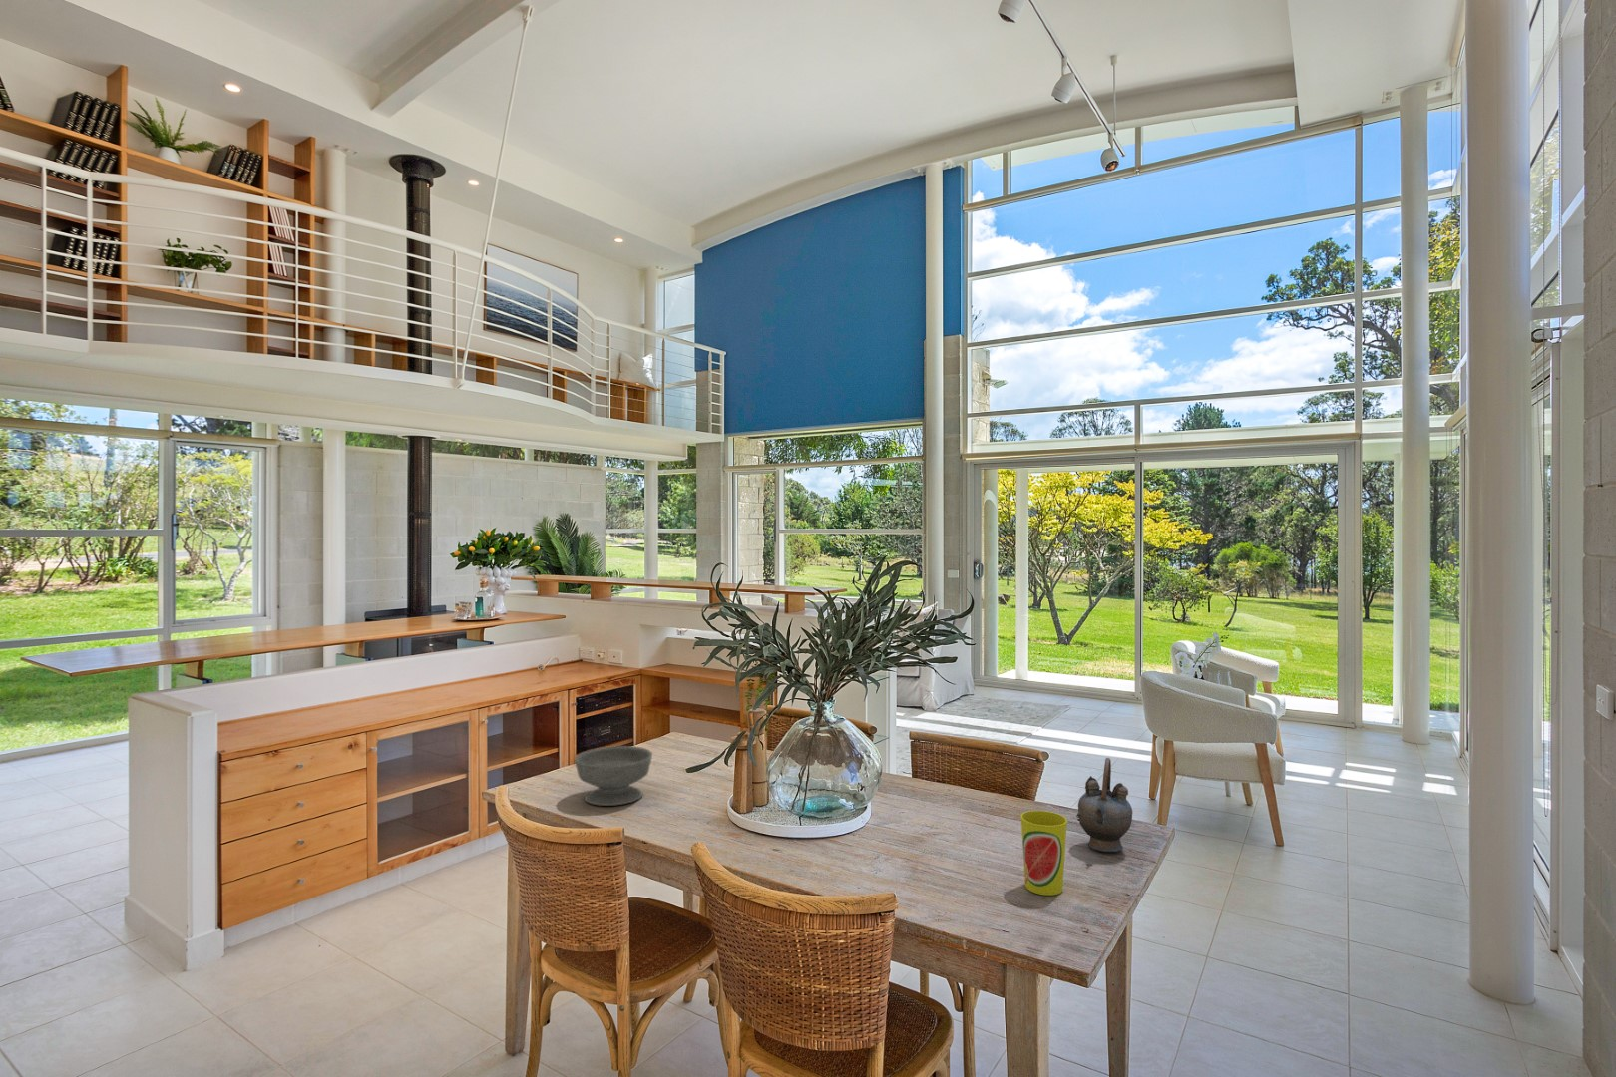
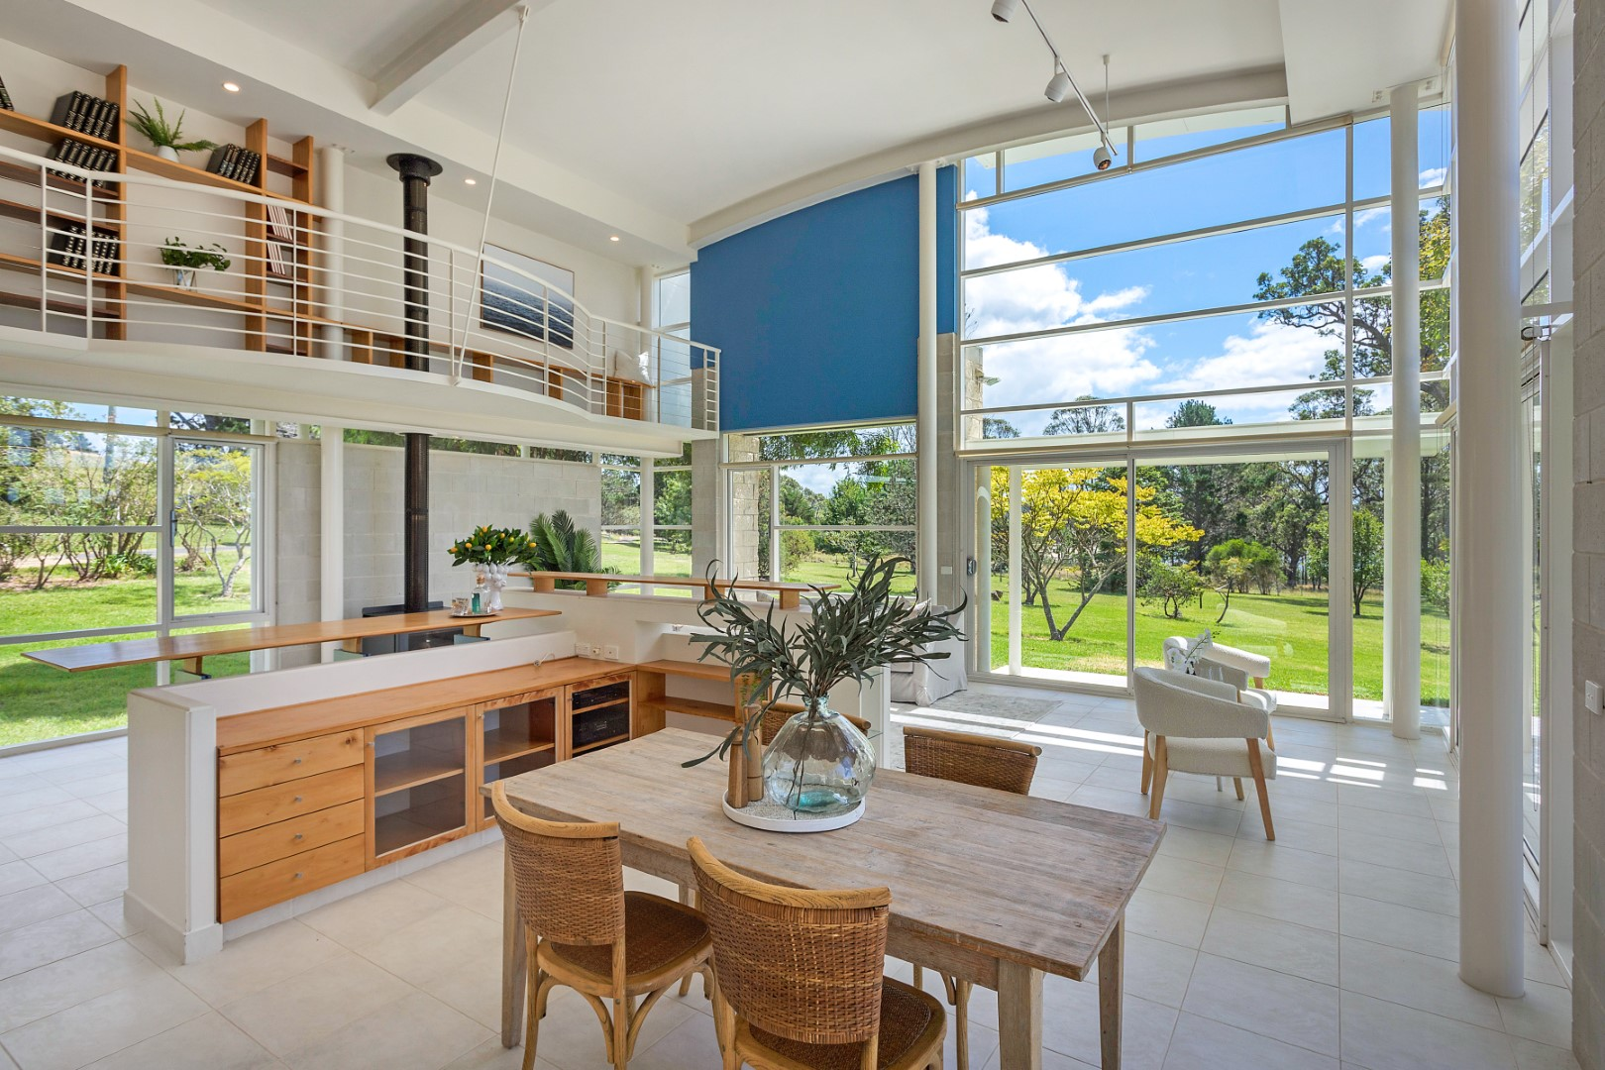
- bowl [574,745,653,807]
- teapot [1075,757,1133,852]
- cup [1020,810,1069,897]
